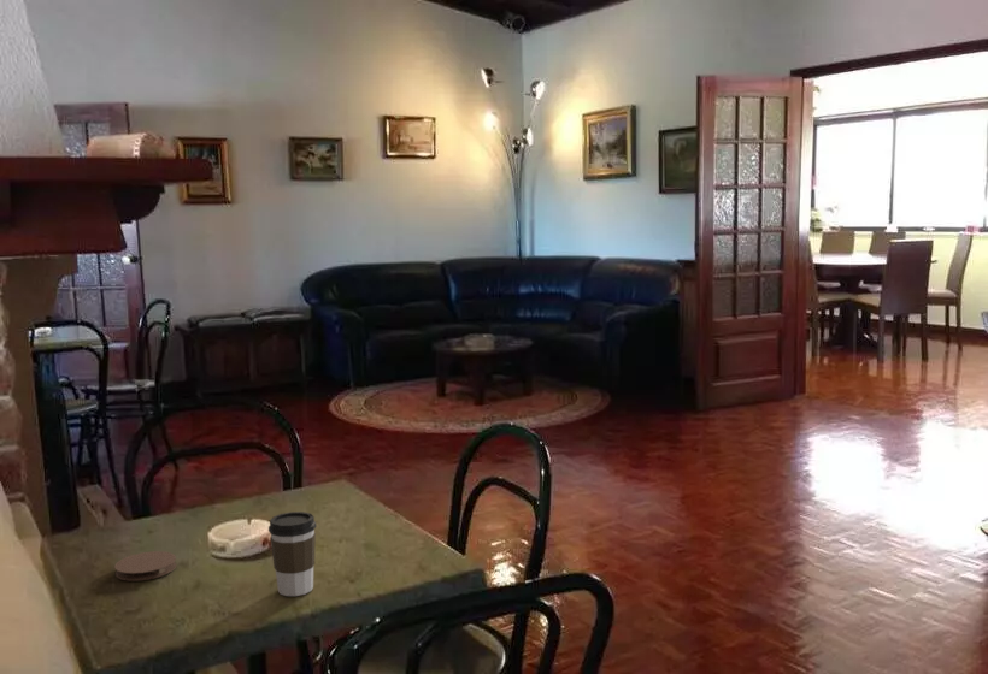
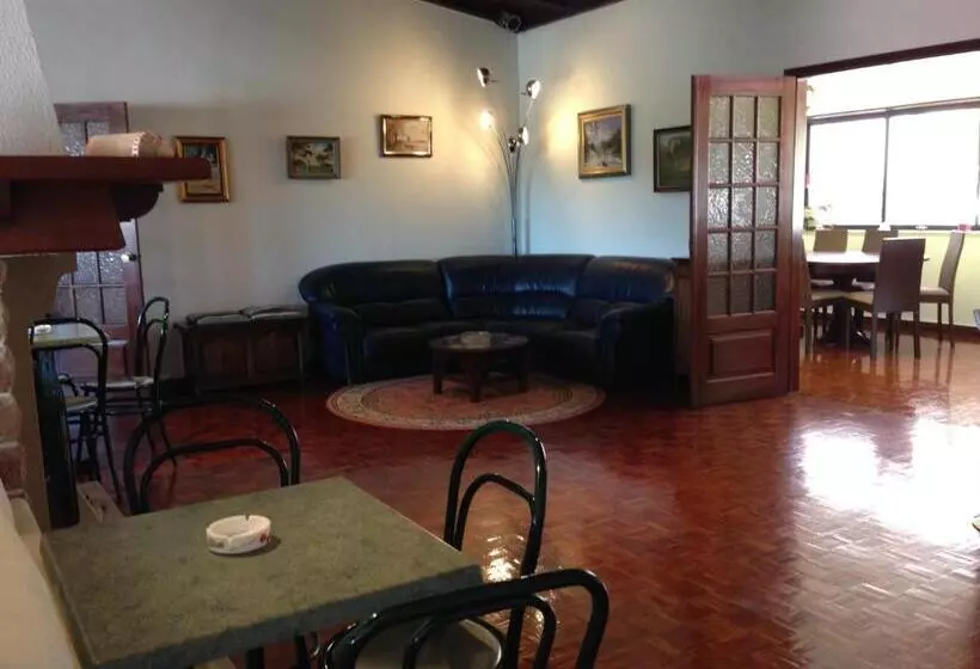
- coaster [113,550,177,583]
- coffee cup [267,510,318,597]
